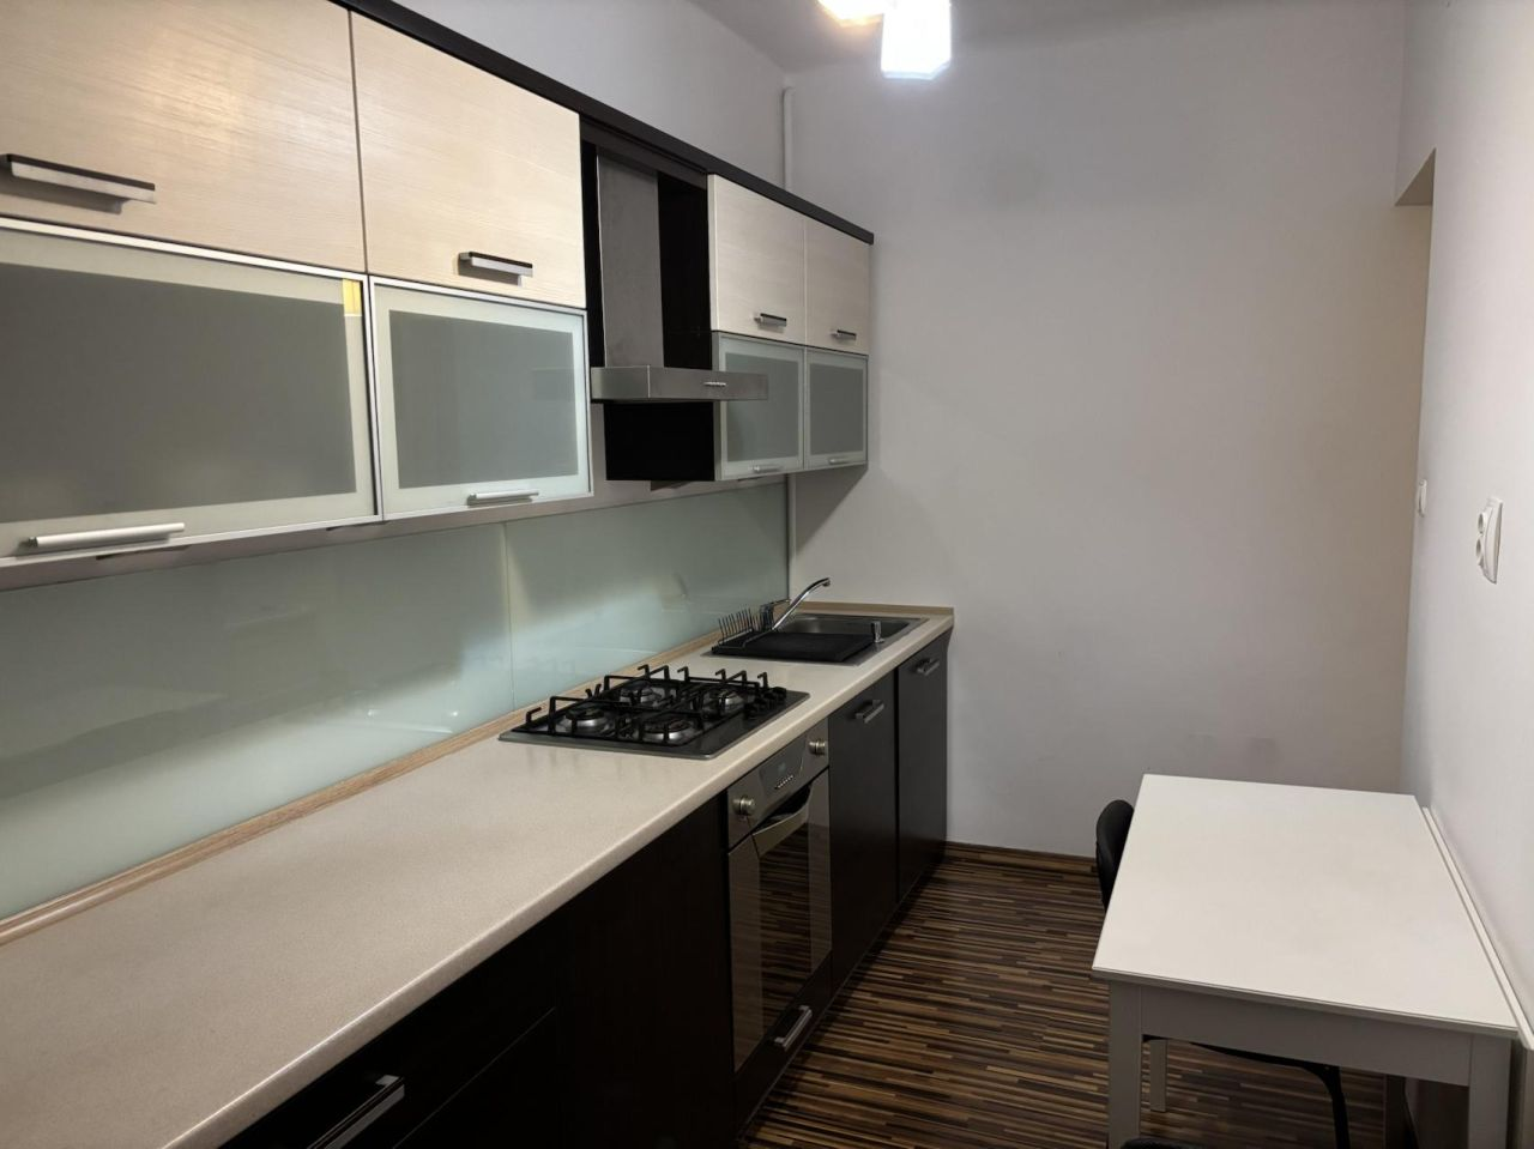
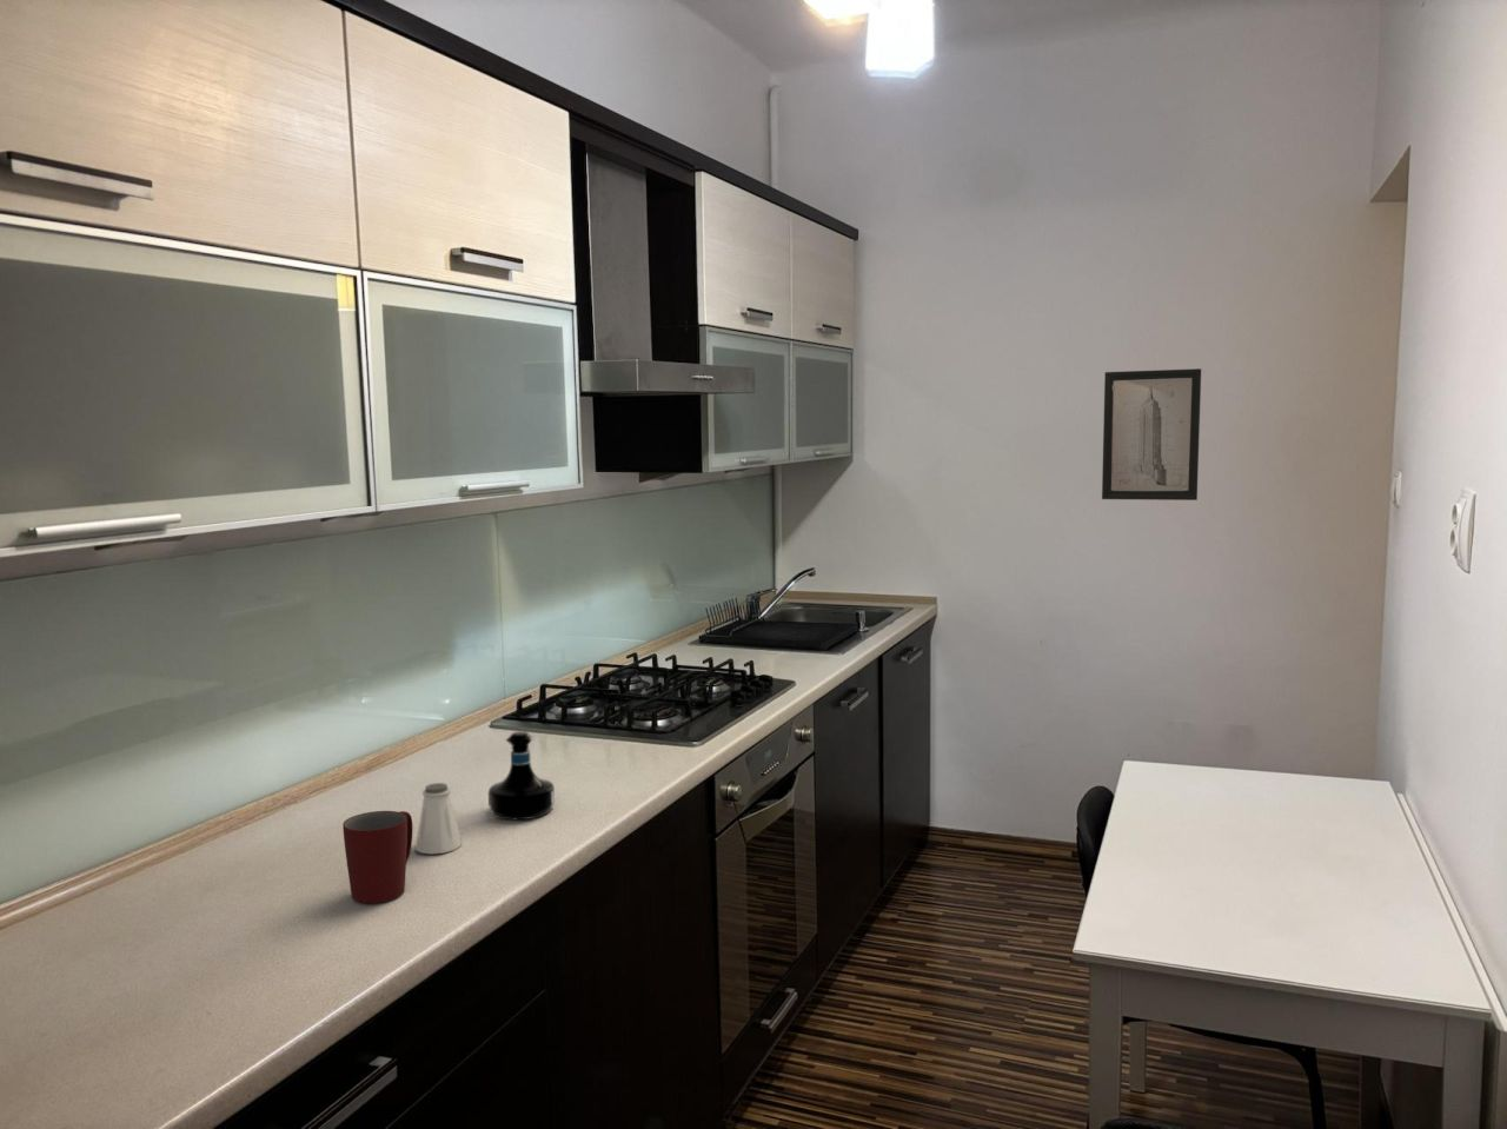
+ saltshaker [415,782,462,855]
+ mug [341,810,414,904]
+ tequila bottle [487,729,556,821]
+ wall art [1100,368,1202,502]
